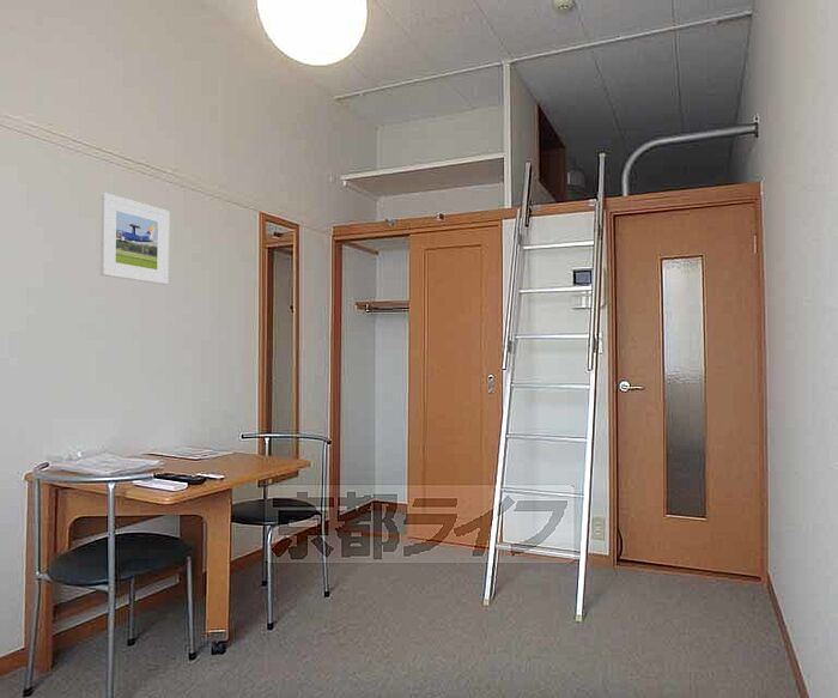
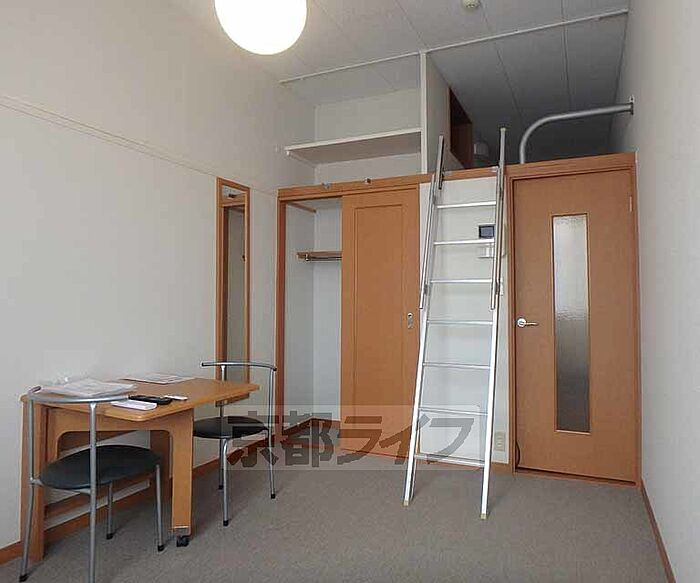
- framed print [99,193,170,286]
